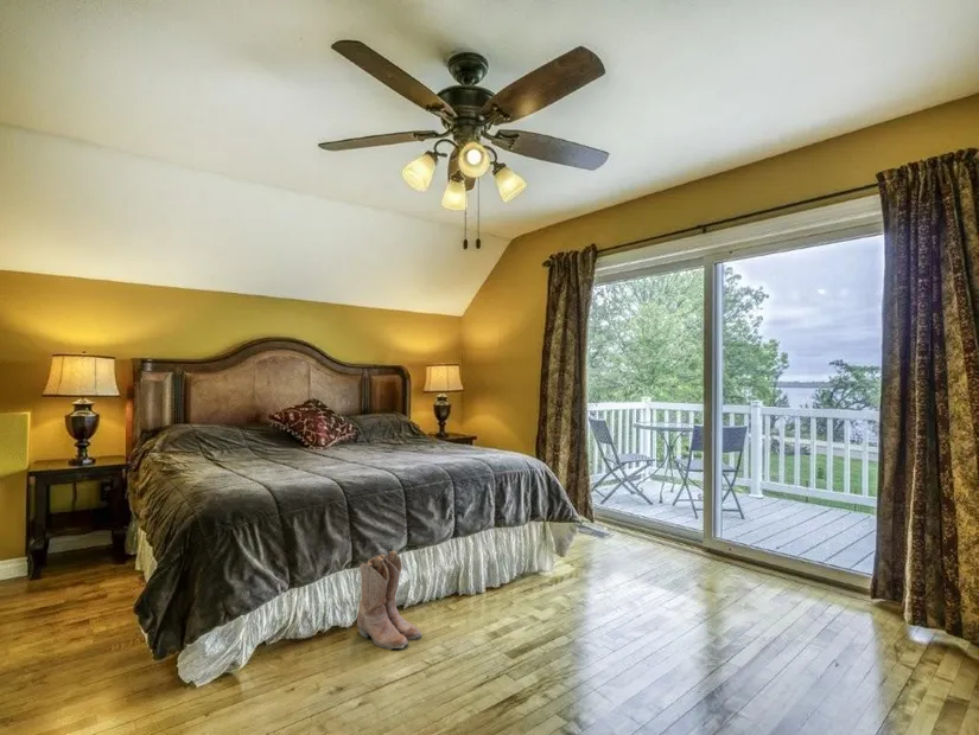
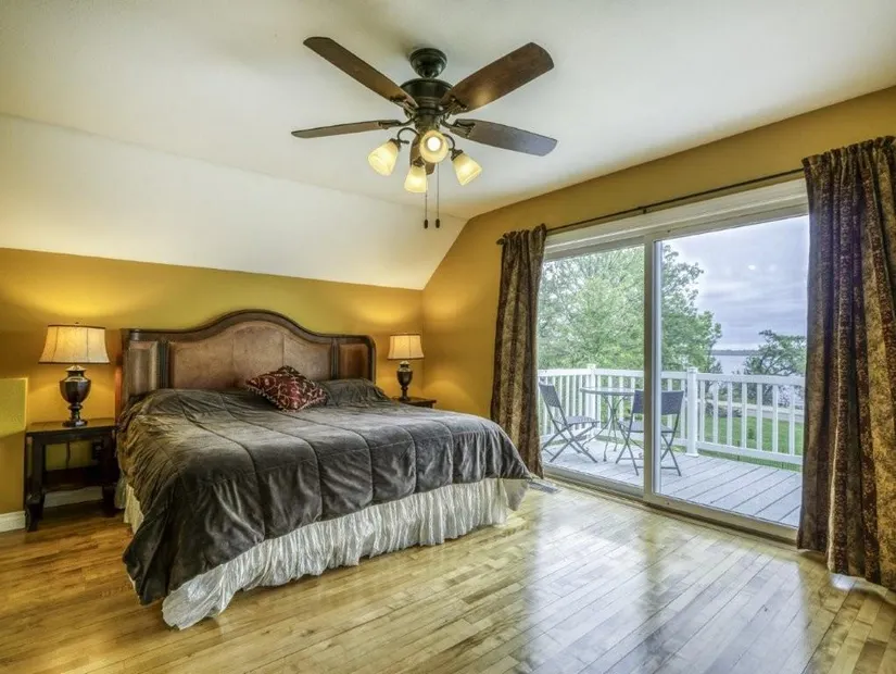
- boots [356,550,424,651]
